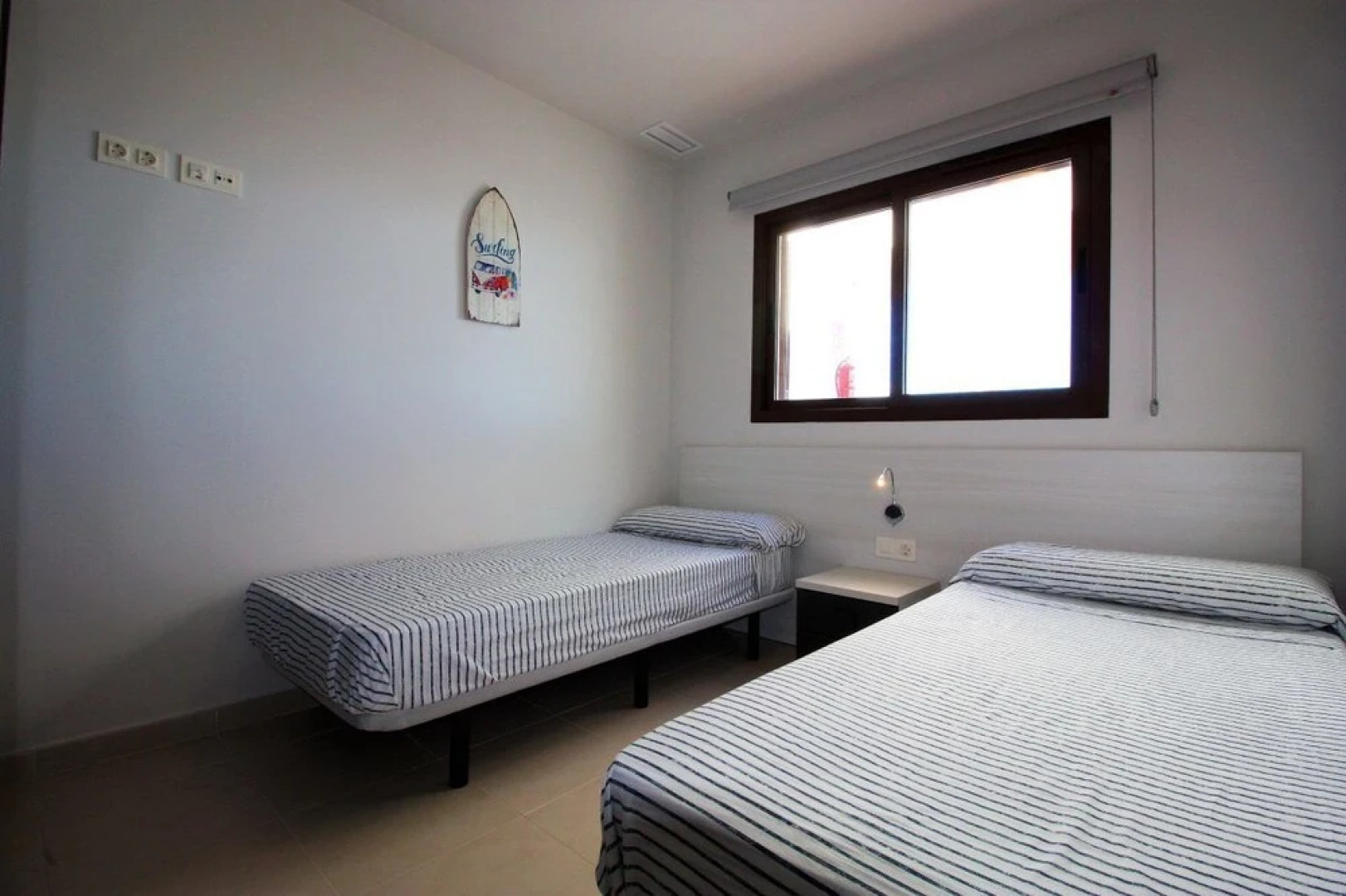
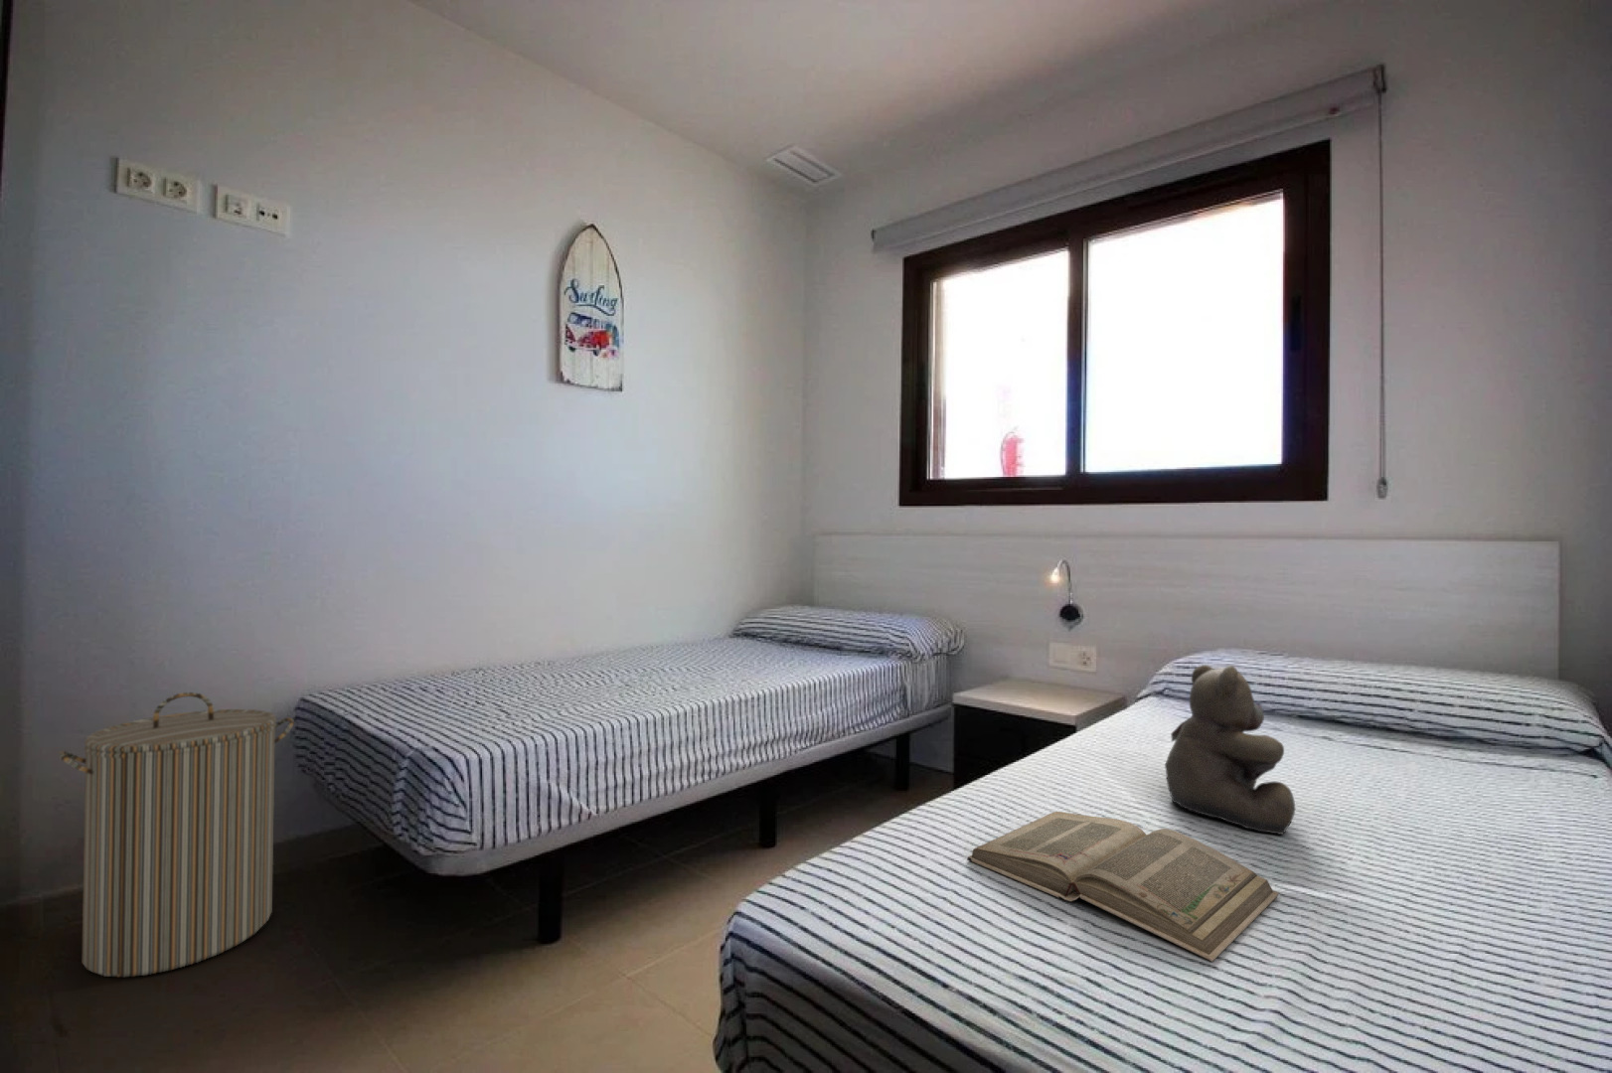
+ teddy bear [1164,663,1296,836]
+ book [966,811,1279,963]
+ laundry hamper [56,691,295,977]
